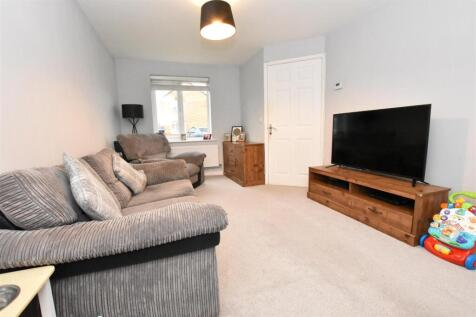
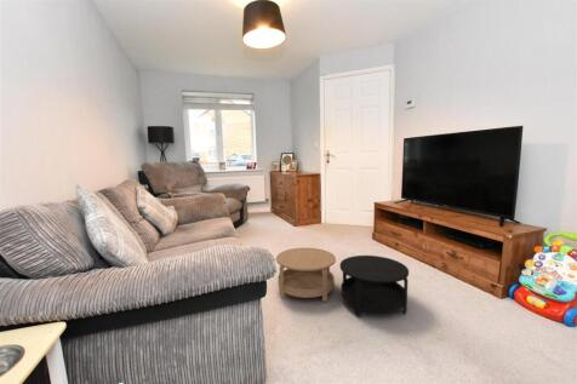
+ coffee table [275,247,410,317]
